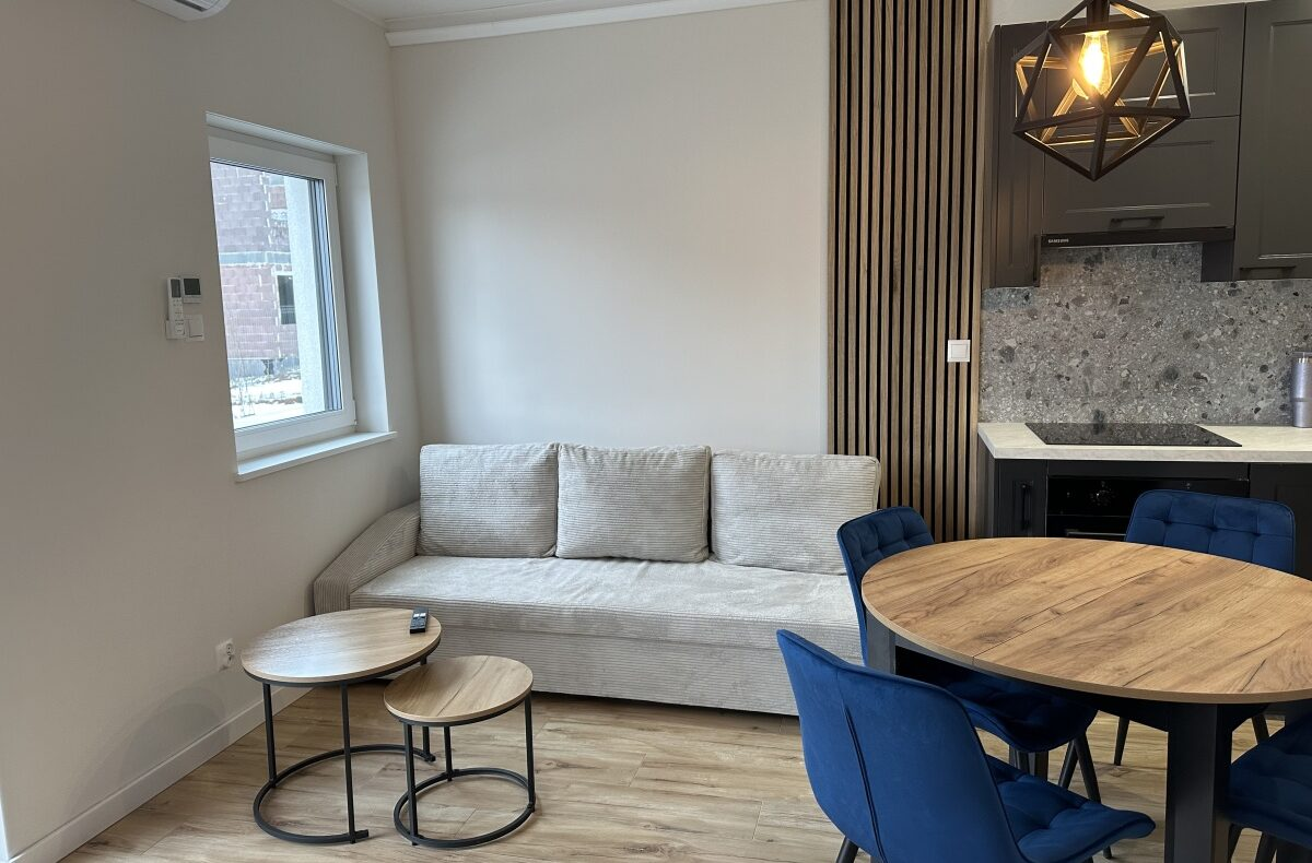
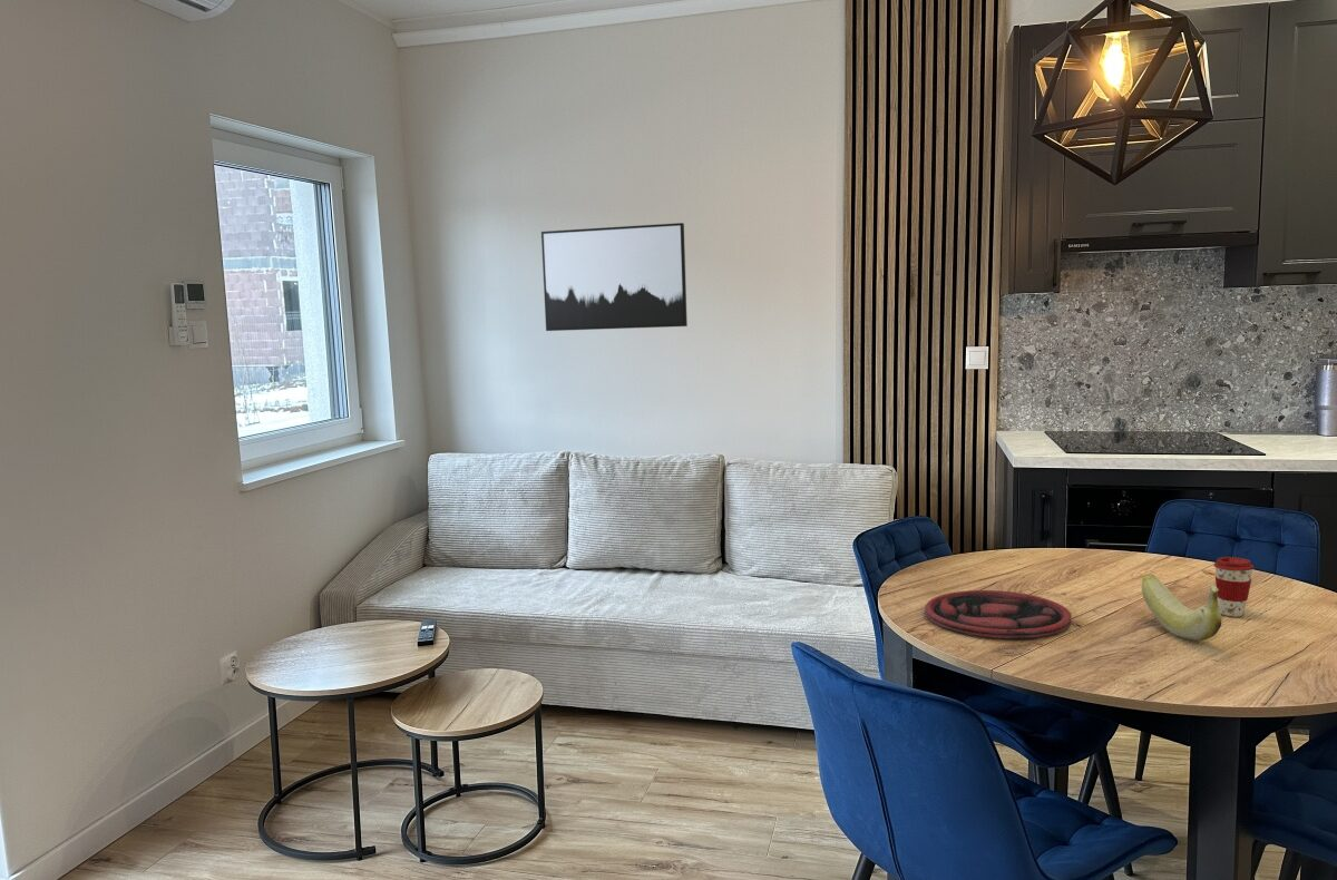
+ coffee cup [1213,556,1255,618]
+ banana [1141,573,1223,642]
+ plate [925,589,1073,639]
+ wall art [540,222,689,332]
